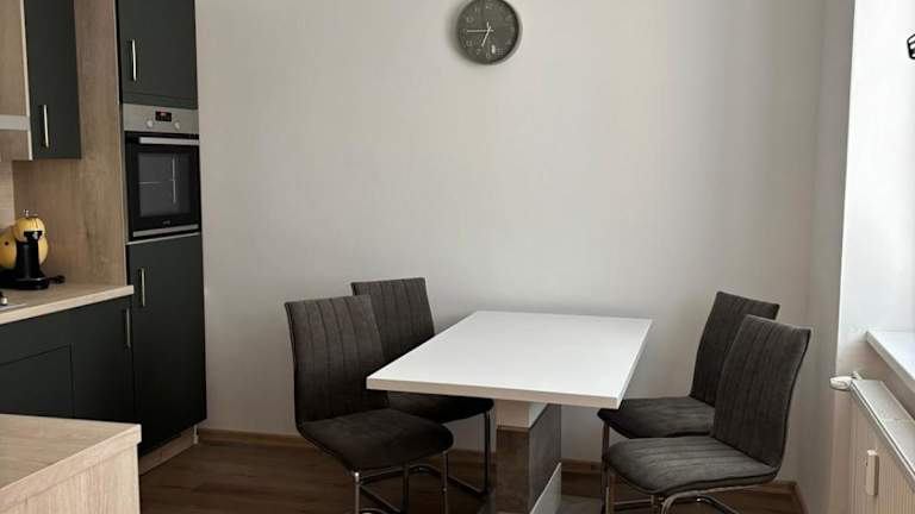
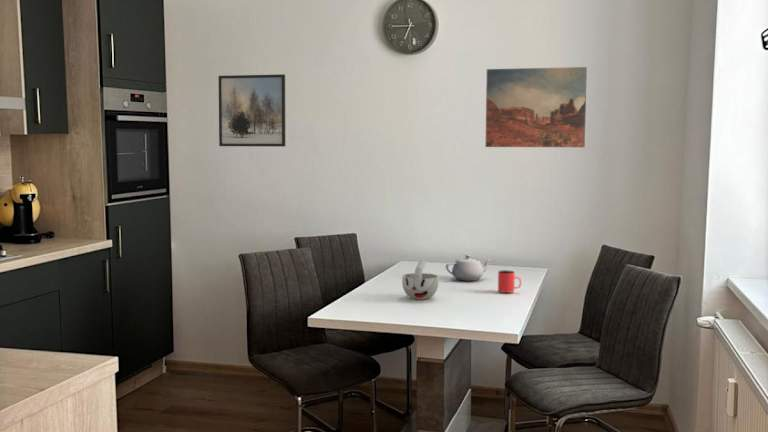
+ teapot [445,254,493,282]
+ cup [497,269,522,294]
+ cup [401,259,440,301]
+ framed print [217,73,287,148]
+ wall art [484,66,588,148]
